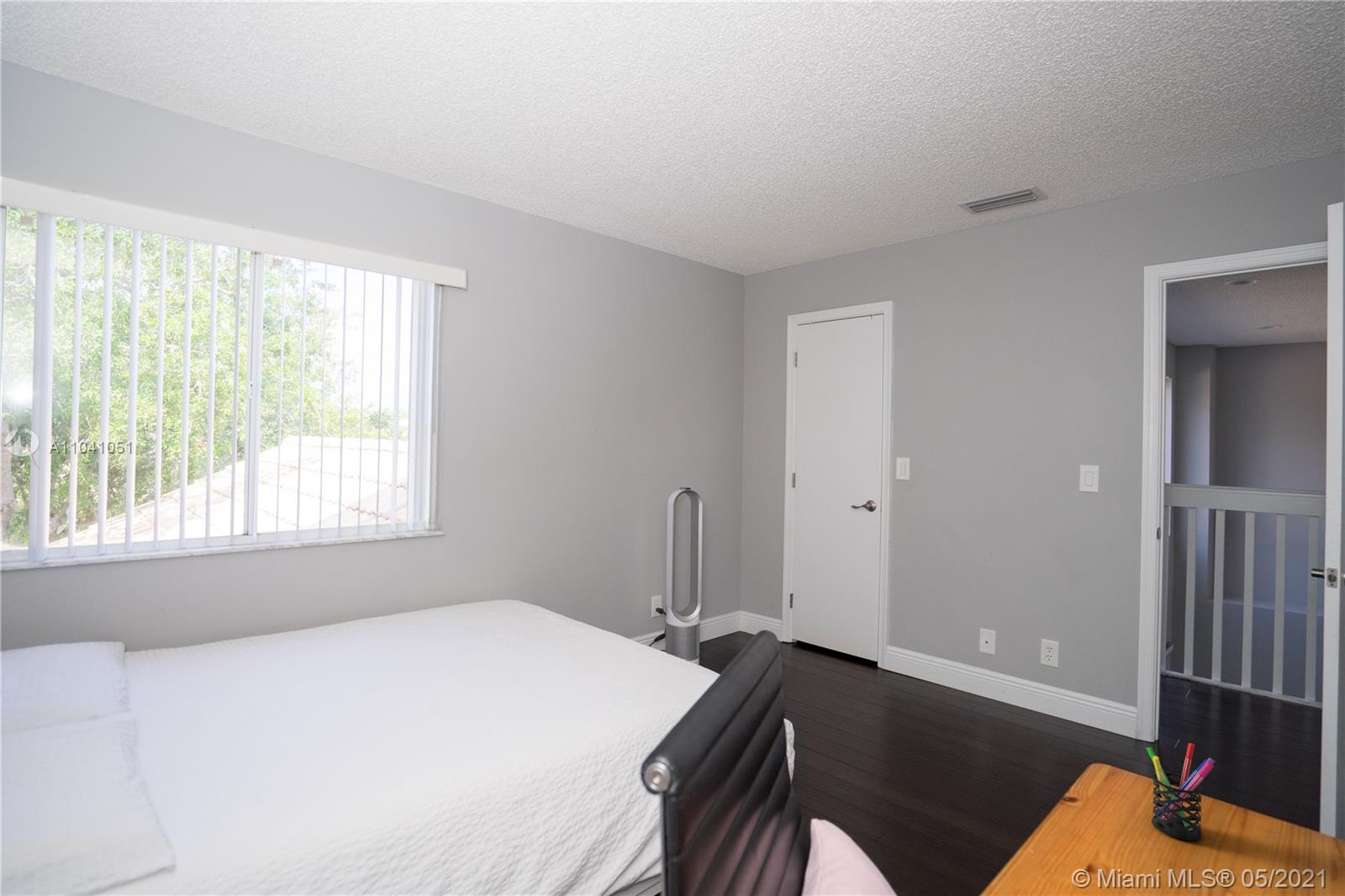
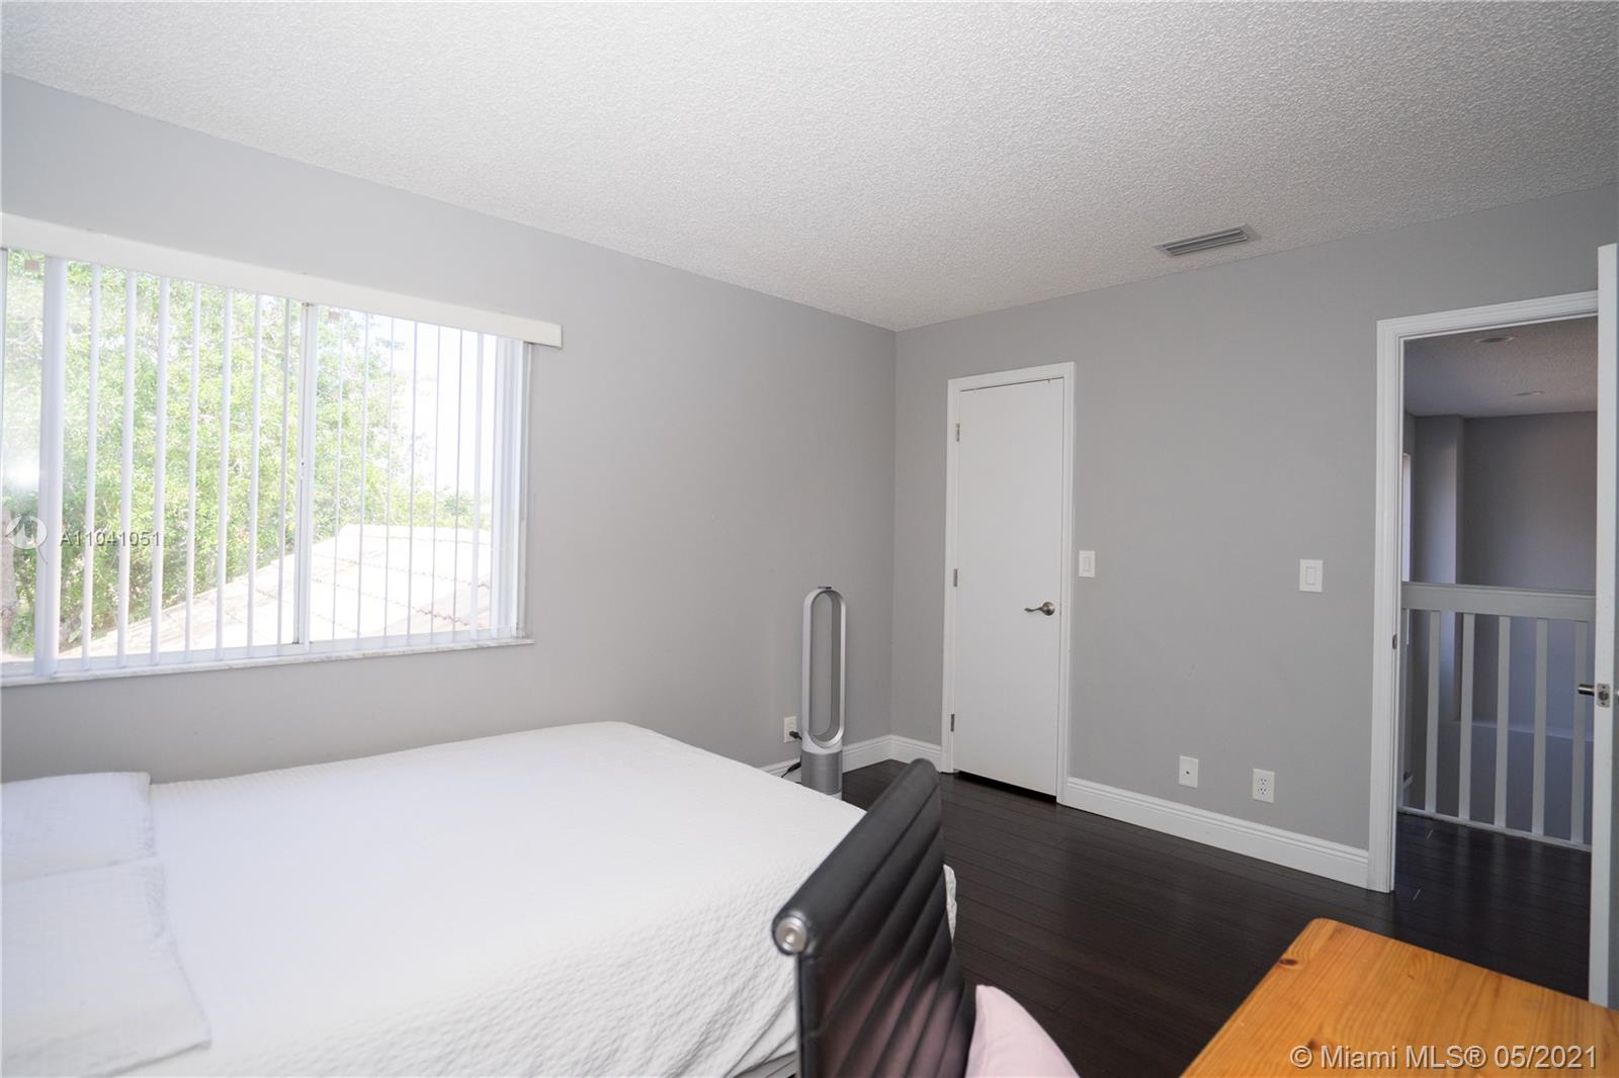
- pen holder [1146,742,1216,841]
